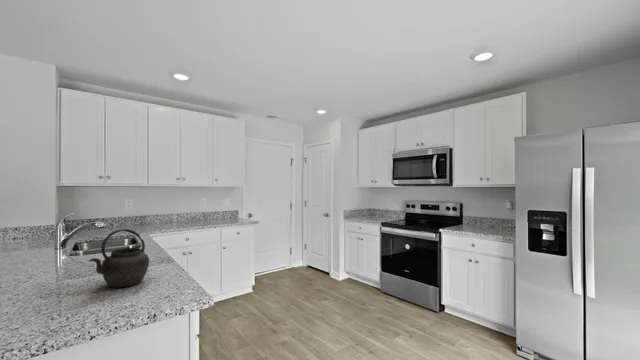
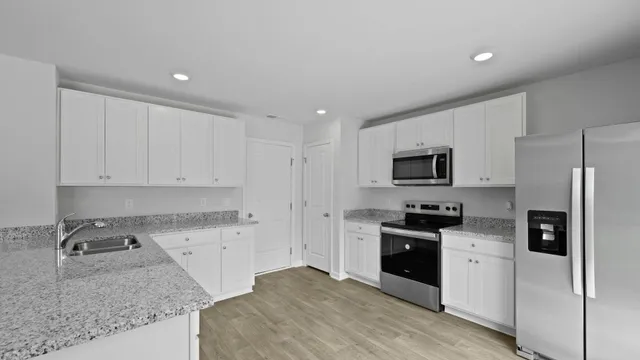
- kettle [88,228,150,289]
